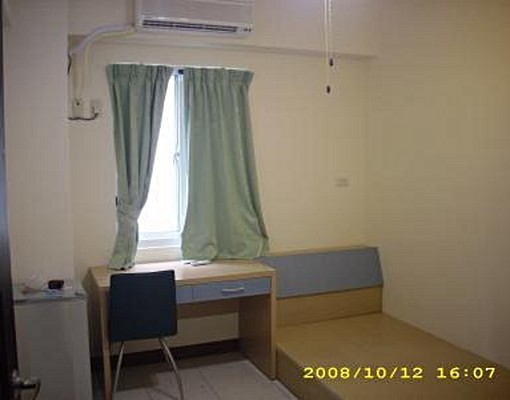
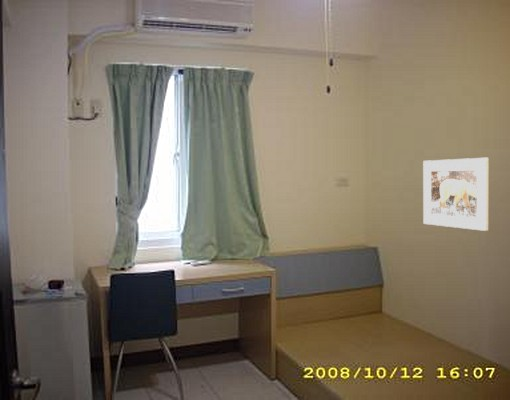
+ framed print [422,157,489,232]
